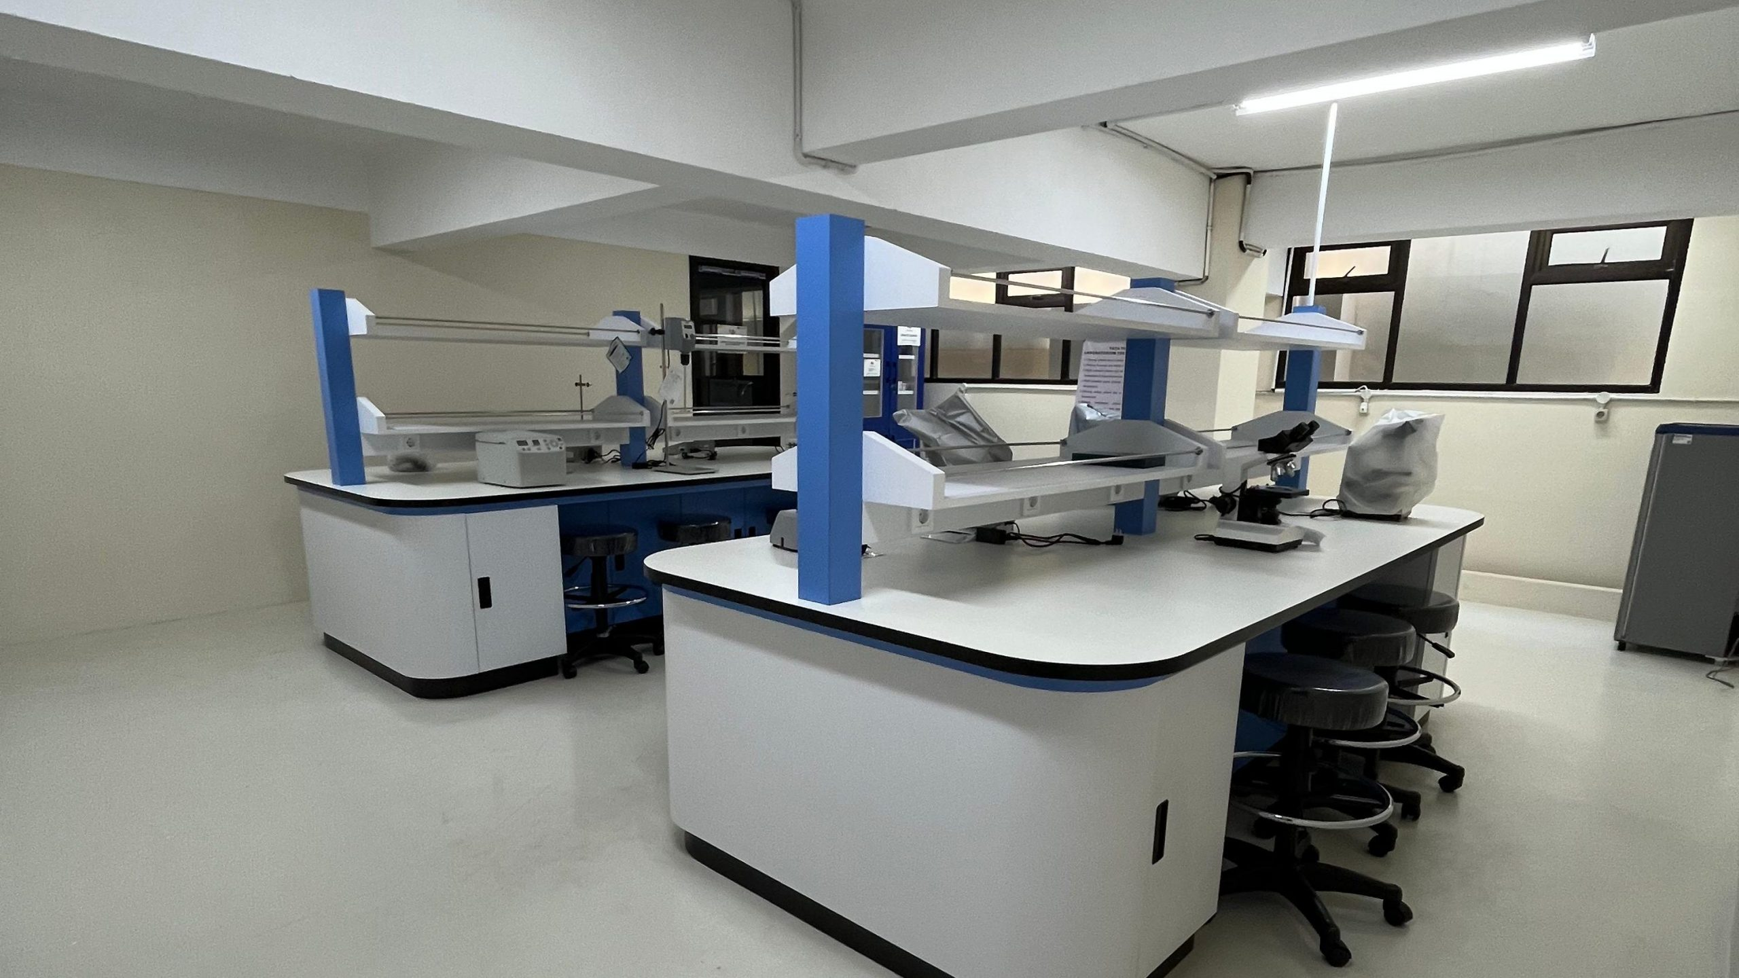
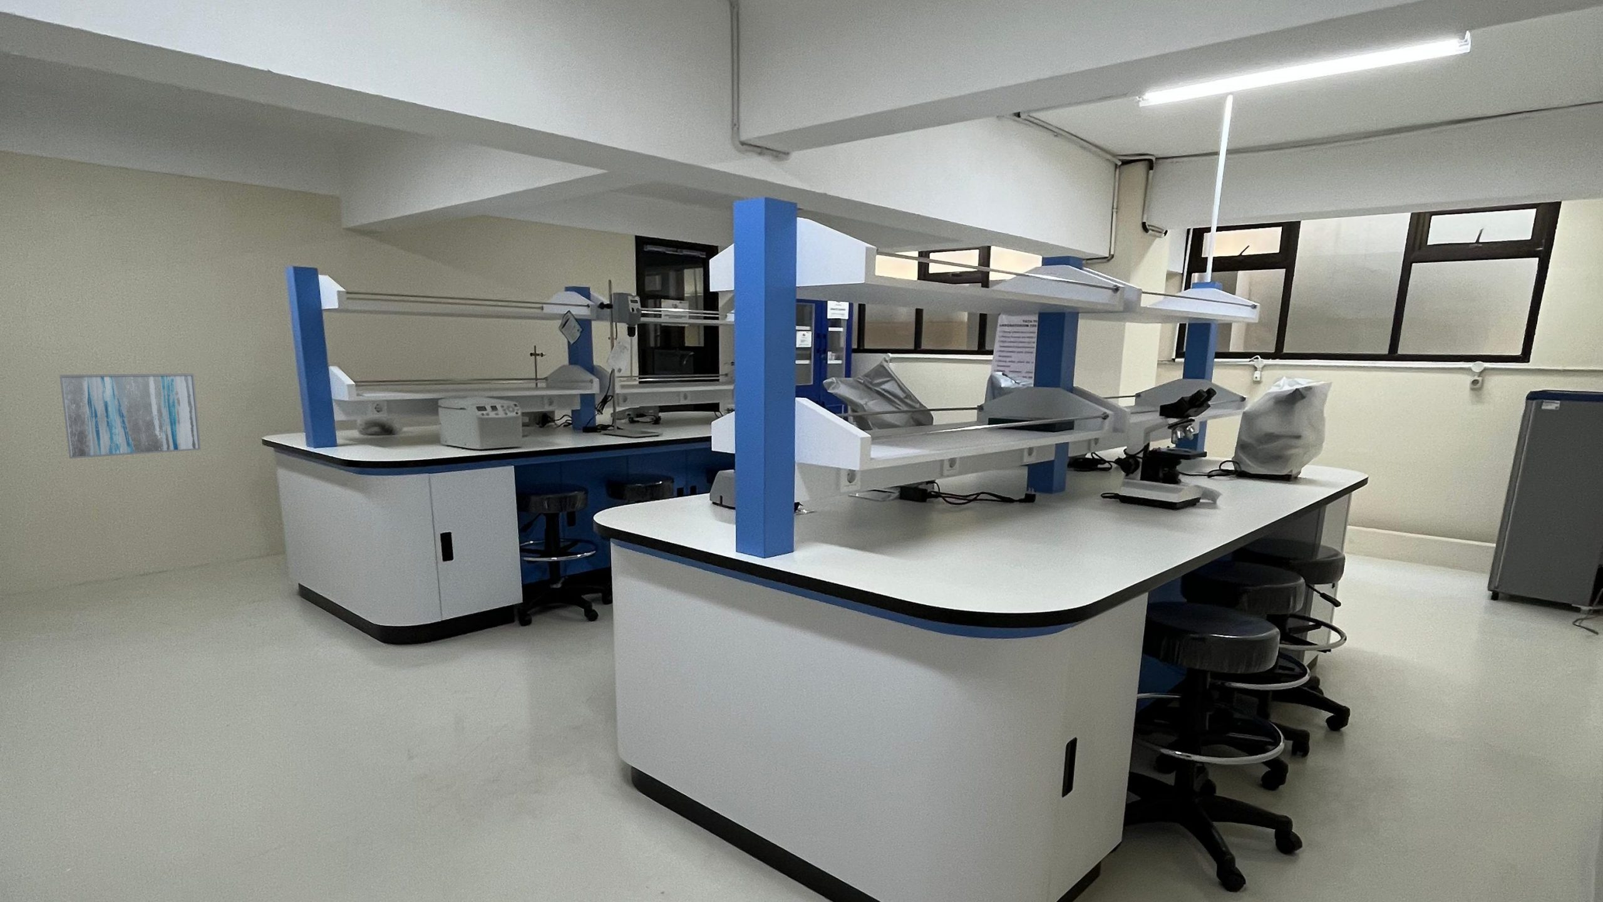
+ wall art [58,372,201,459]
